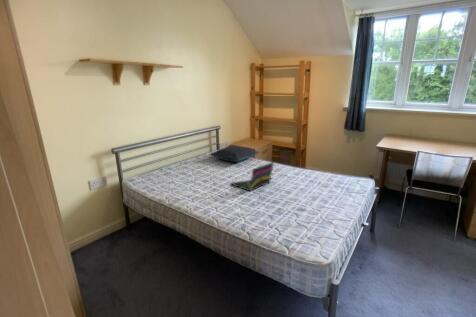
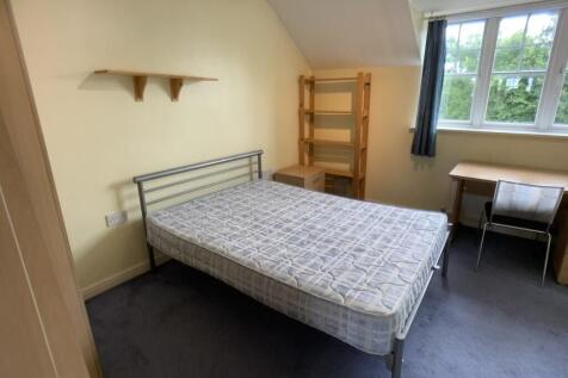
- laptop [230,161,275,192]
- pillow [209,145,260,163]
